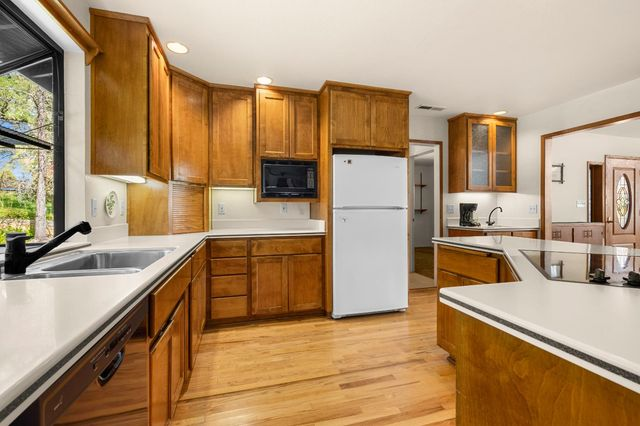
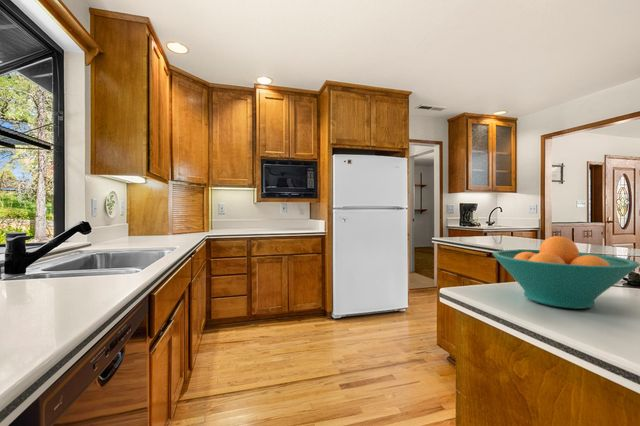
+ fruit bowl [492,235,640,310]
